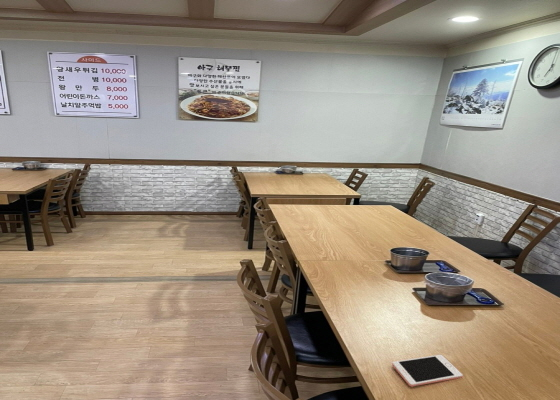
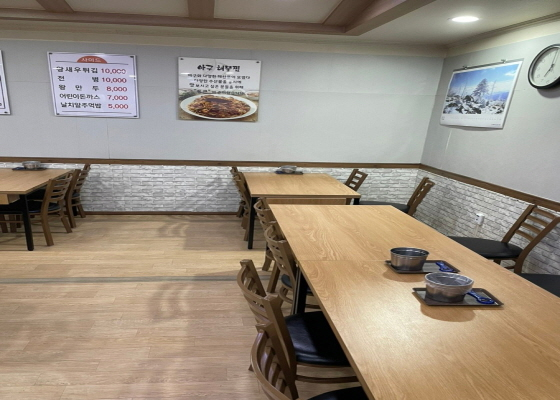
- cell phone [391,354,464,388]
